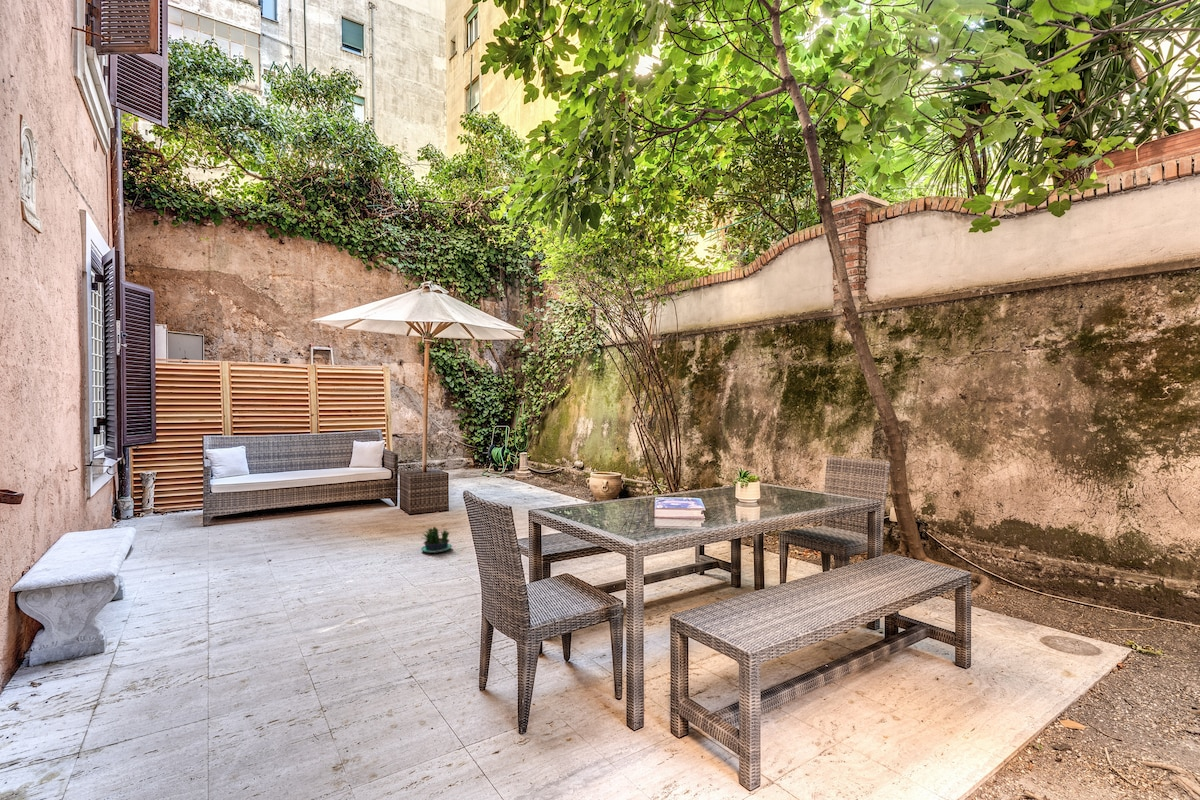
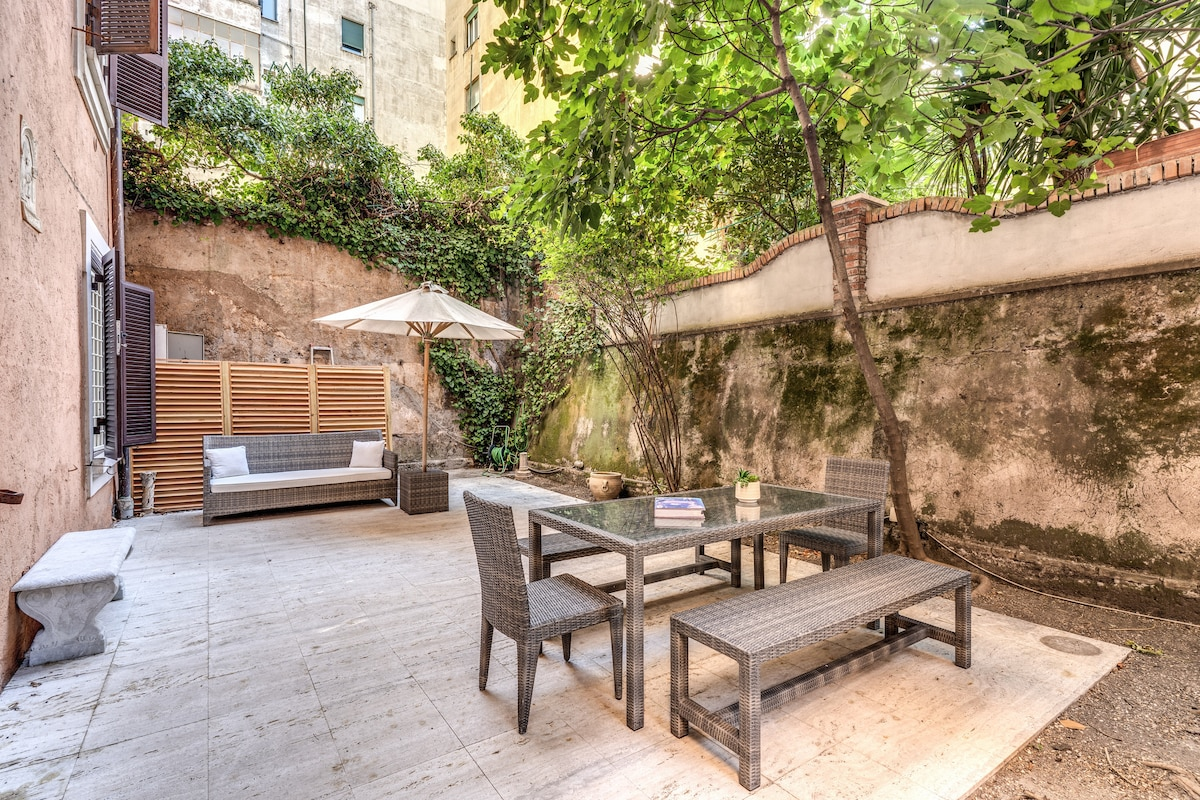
- potted plant [420,526,453,554]
